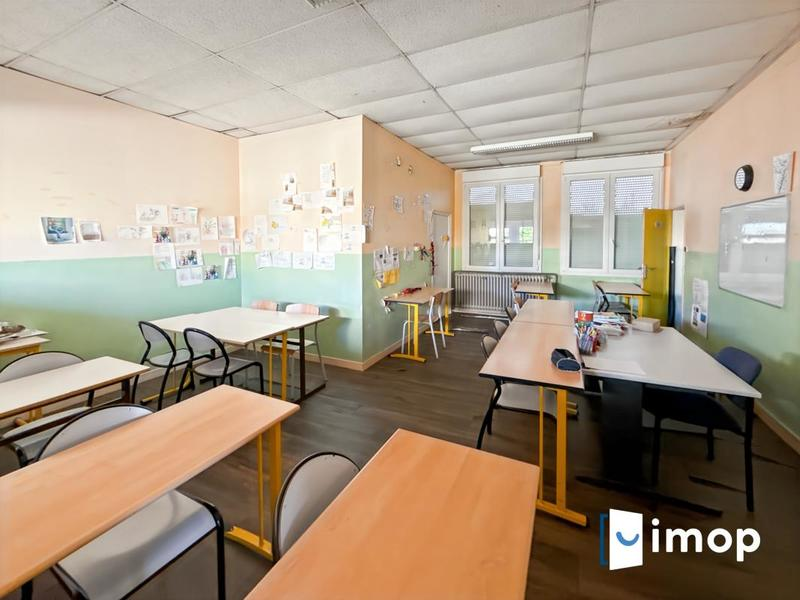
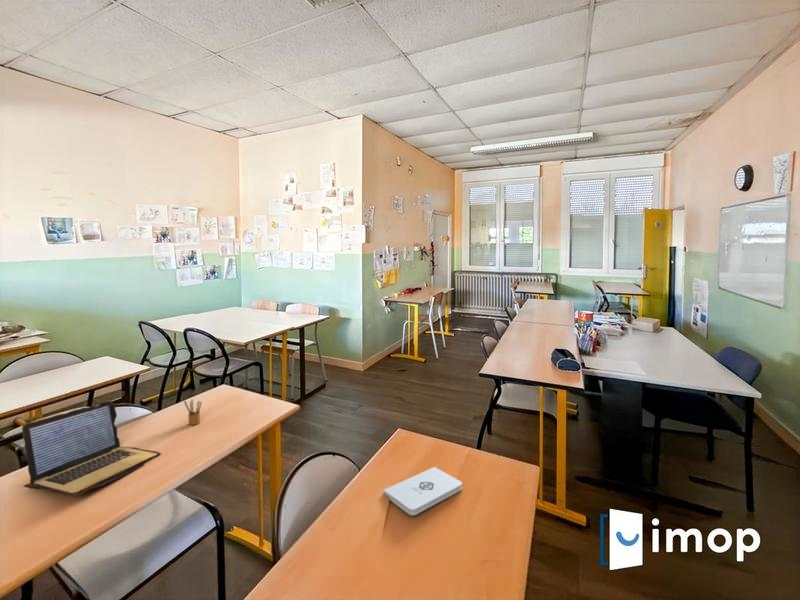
+ laptop [21,399,162,497]
+ pencil box [183,399,203,426]
+ notepad [383,466,463,516]
